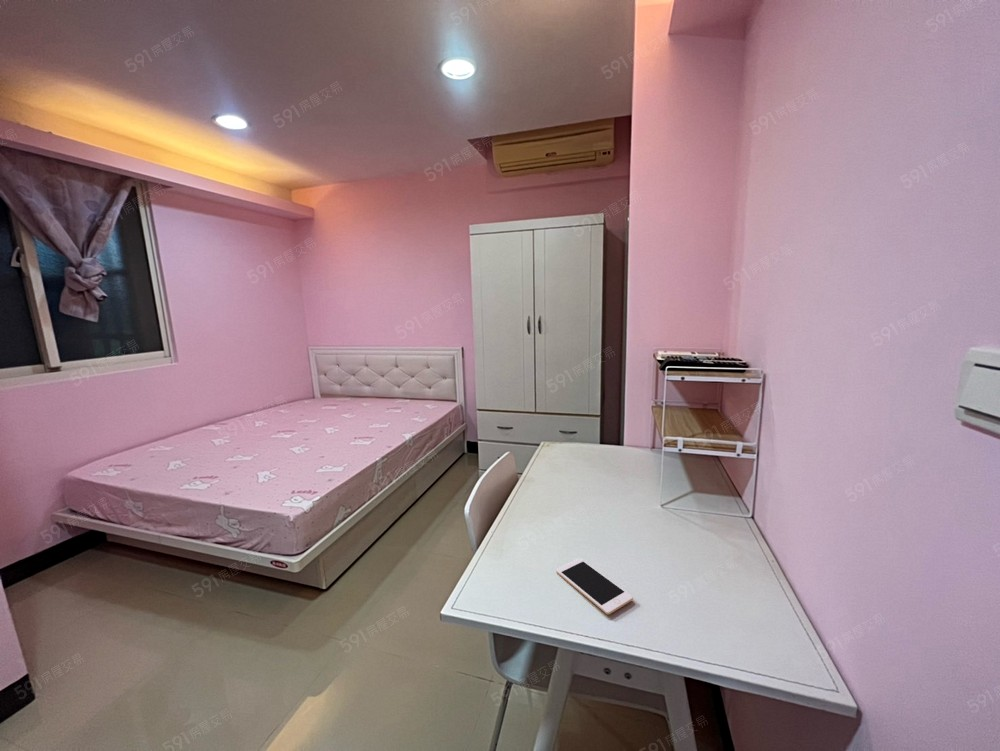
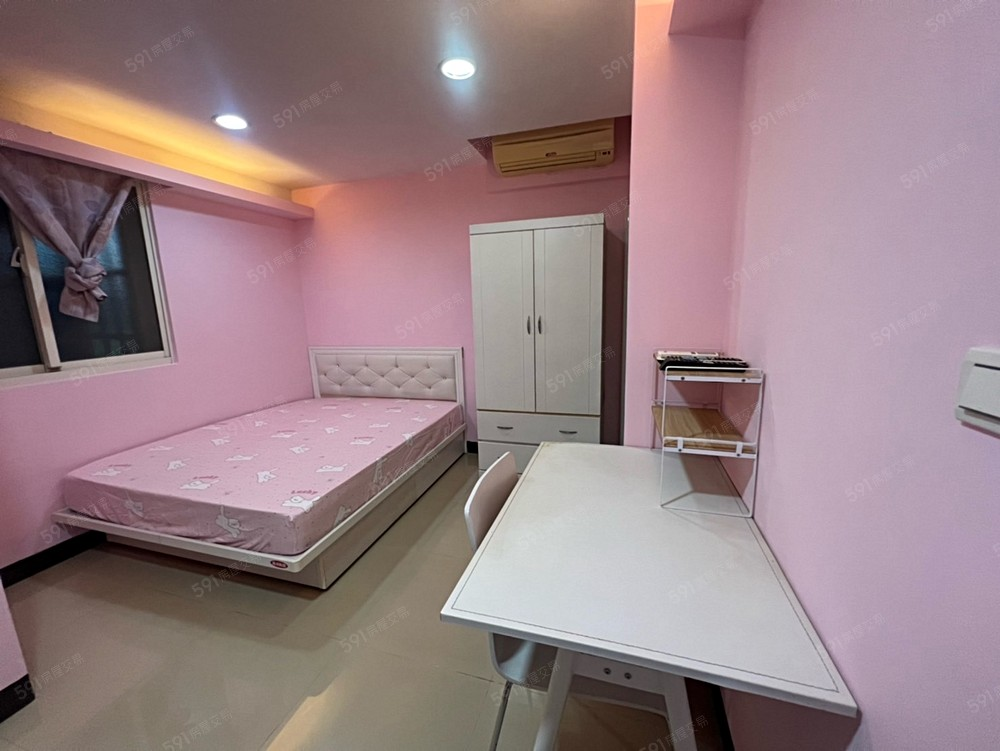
- cell phone [555,557,634,616]
